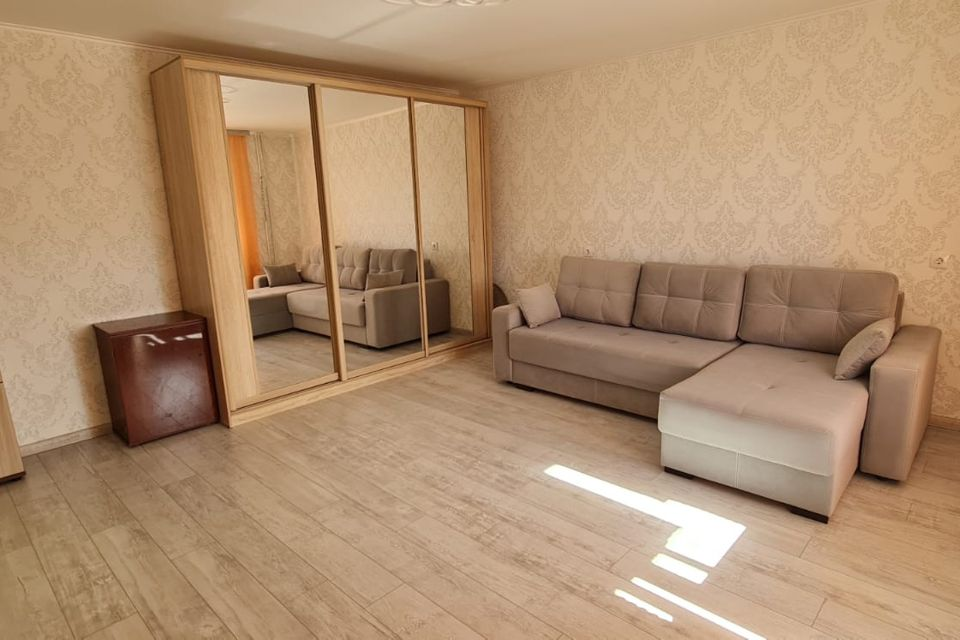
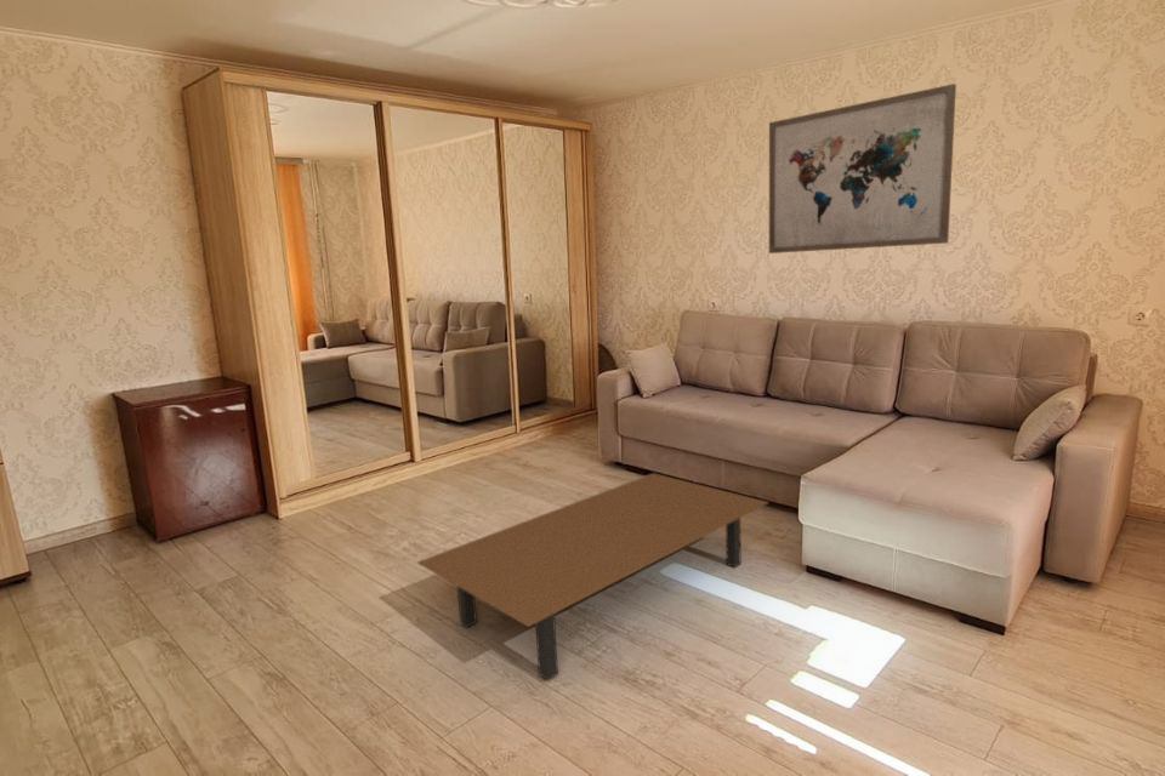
+ wall art [768,82,957,255]
+ coffee table [416,472,769,681]
